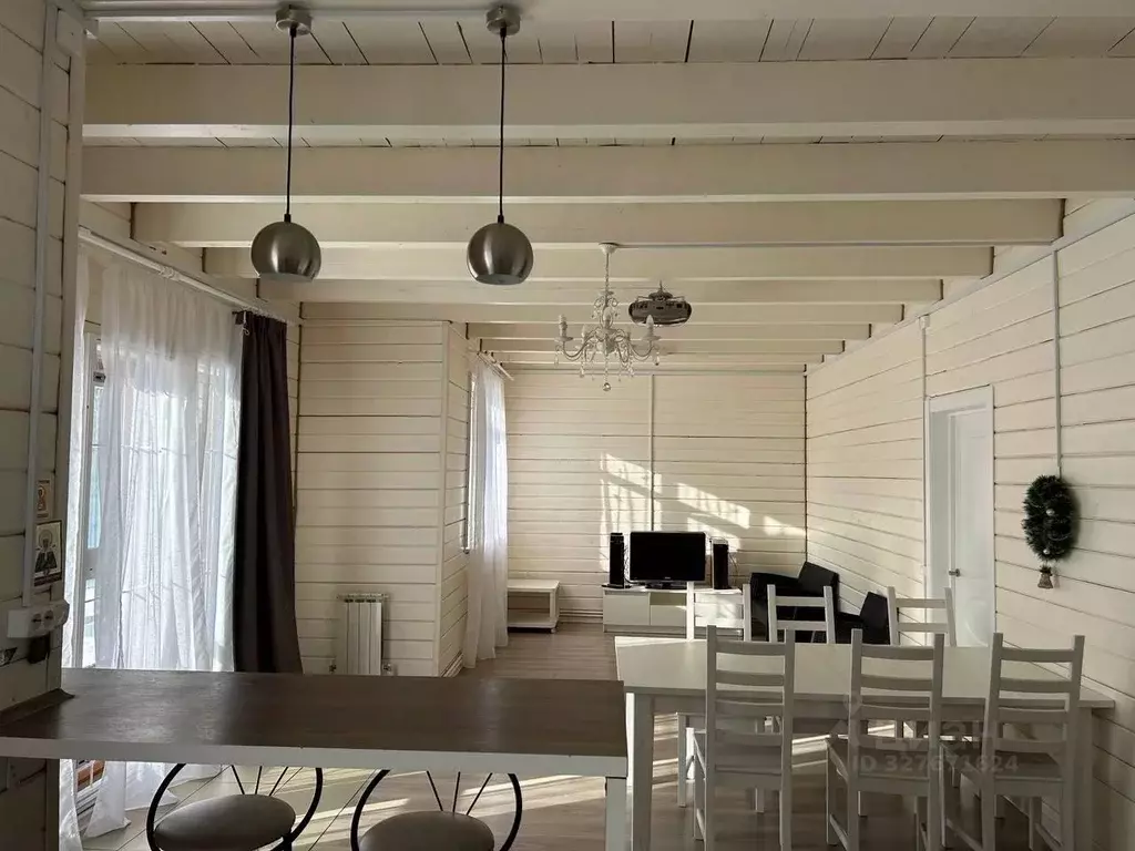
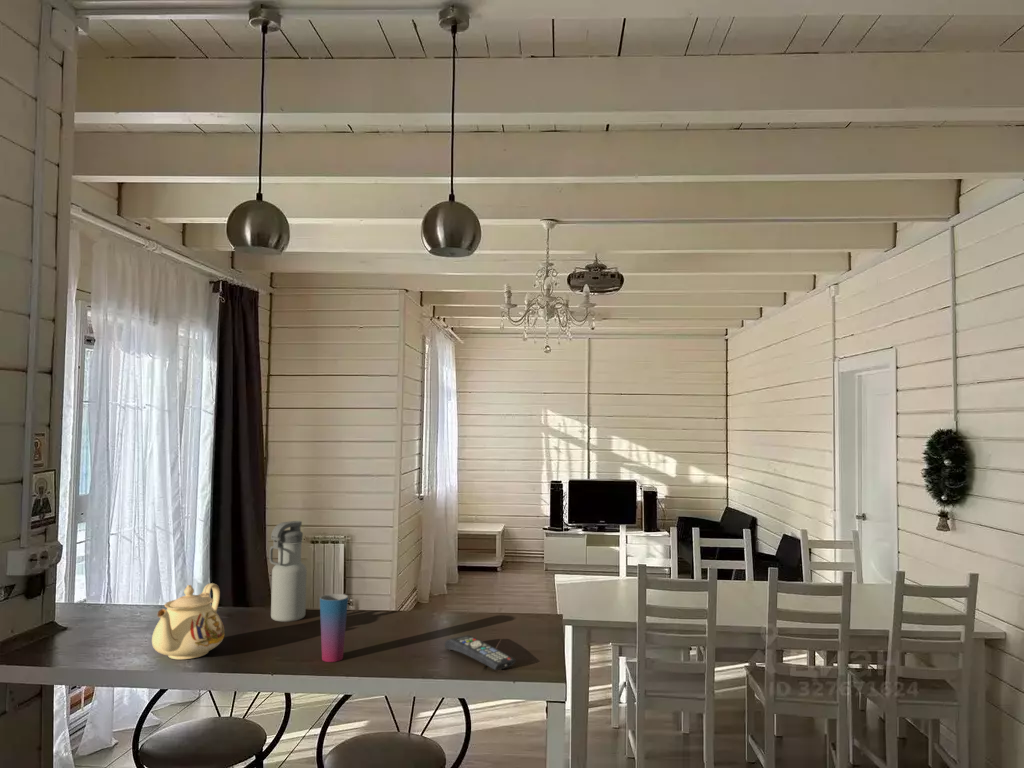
+ remote control [444,634,517,671]
+ cup [319,593,349,663]
+ teapot [151,582,226,660]
+ water bottle [269,520,307,623]
